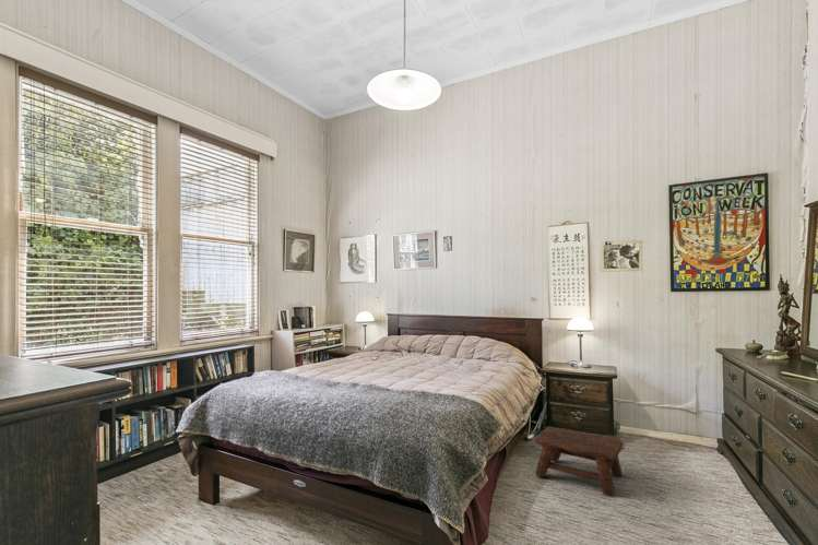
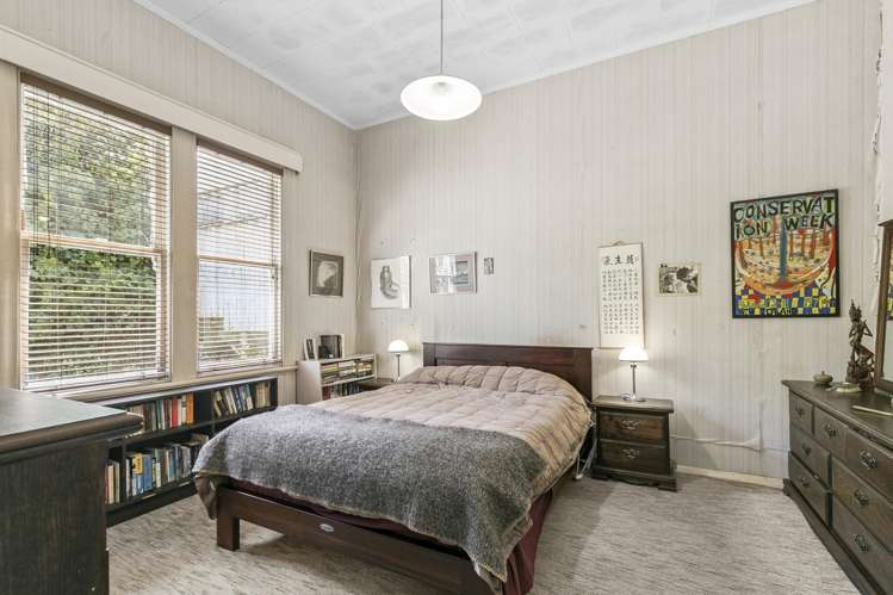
- stool [534,426,624,498]
